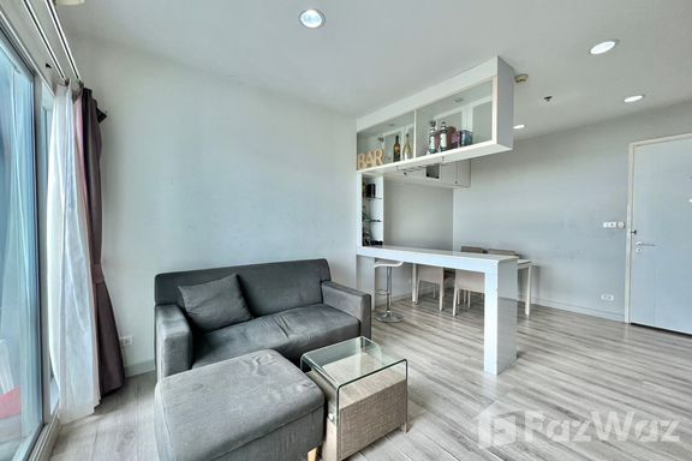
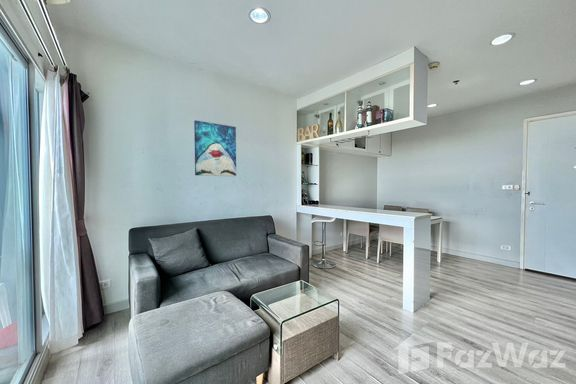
+ wall art [193,120,237,177]
